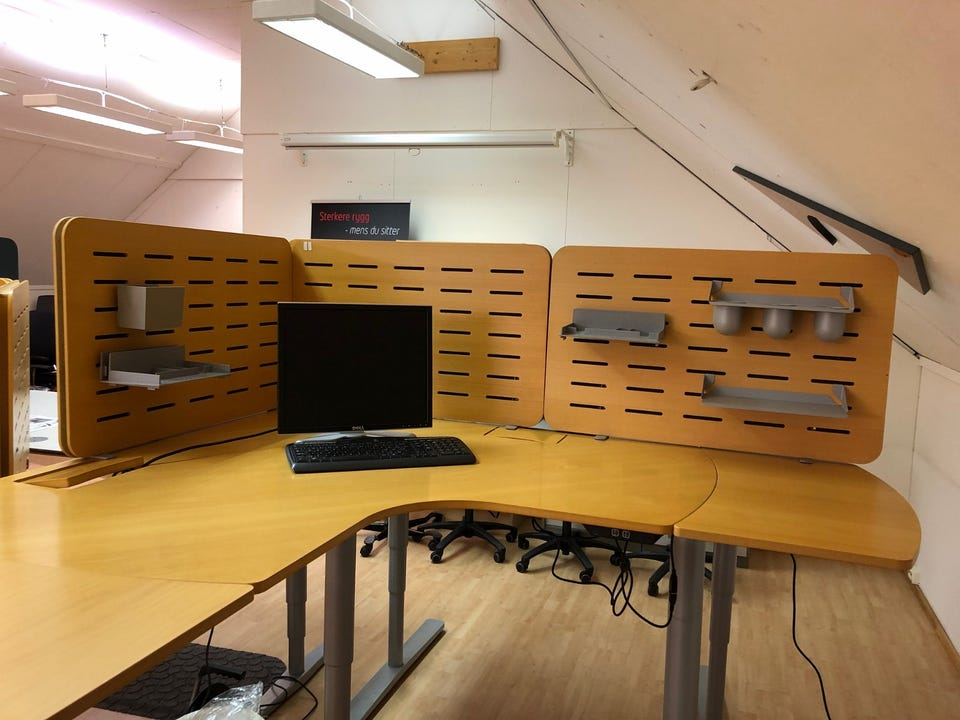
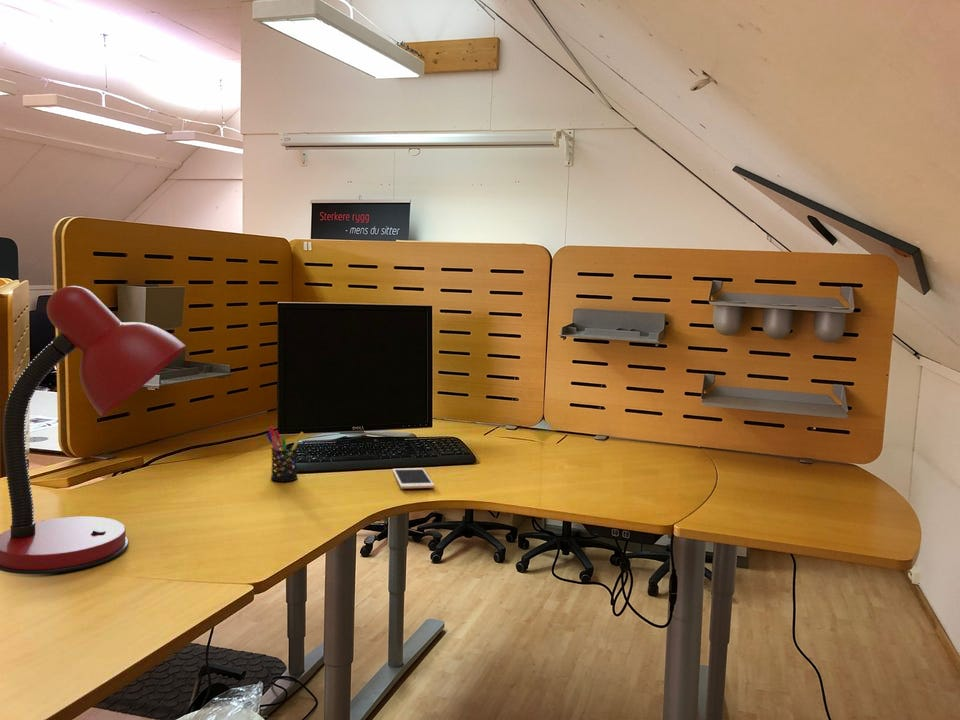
+ desk lamp [0,285,187,575]
+ cell phone [392,467,435,489]
+ pen holder [265,425,305,483]
